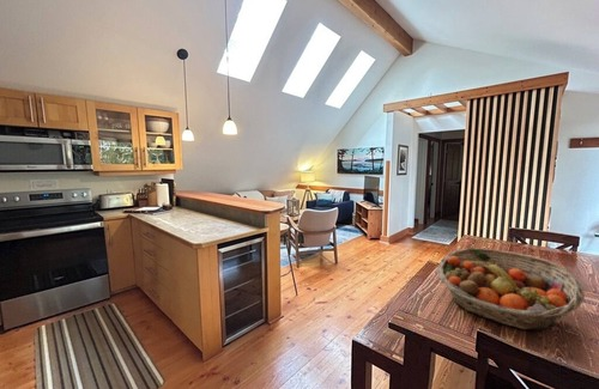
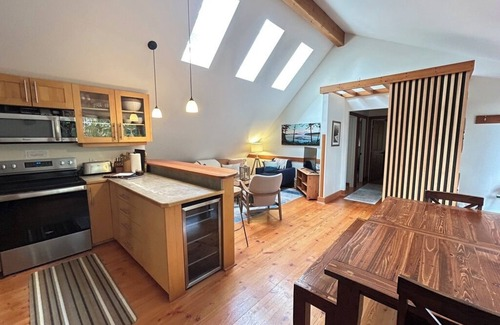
- fruit basket [436,247,586,332]
